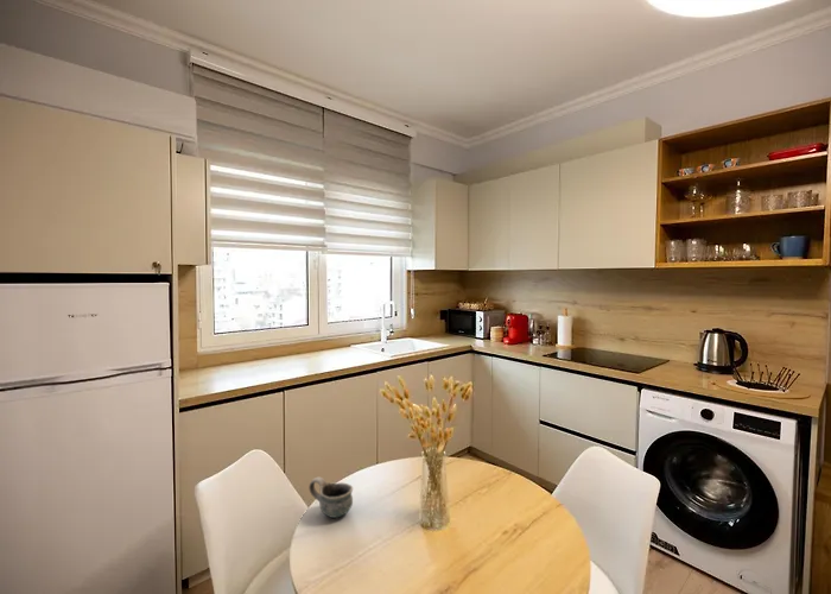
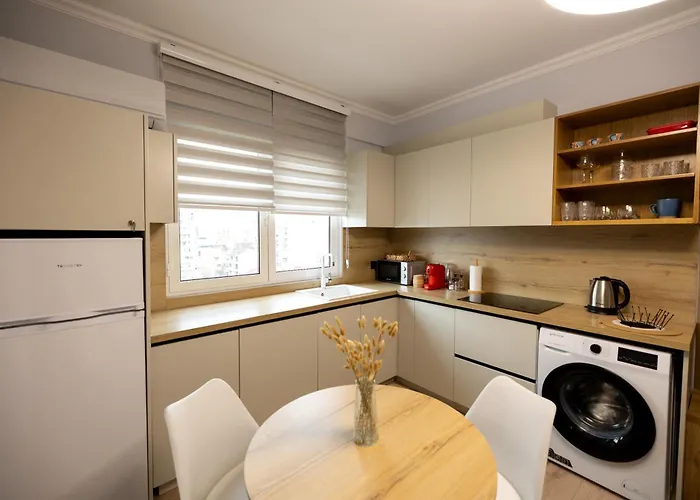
- mug [307,476,354,519]
